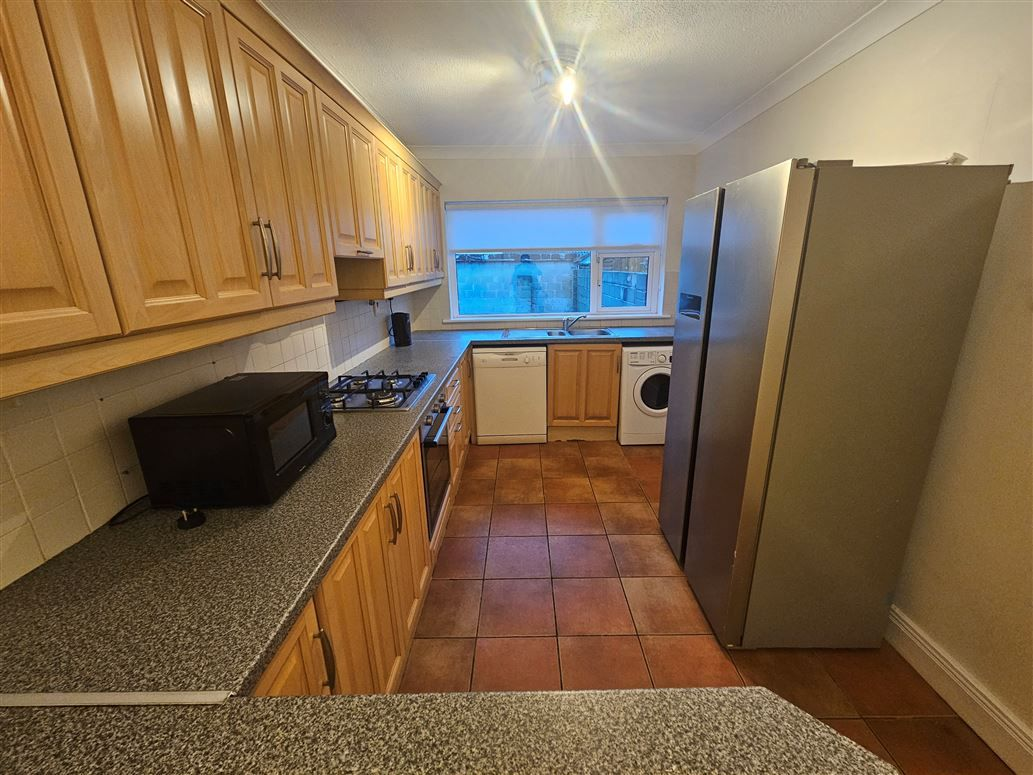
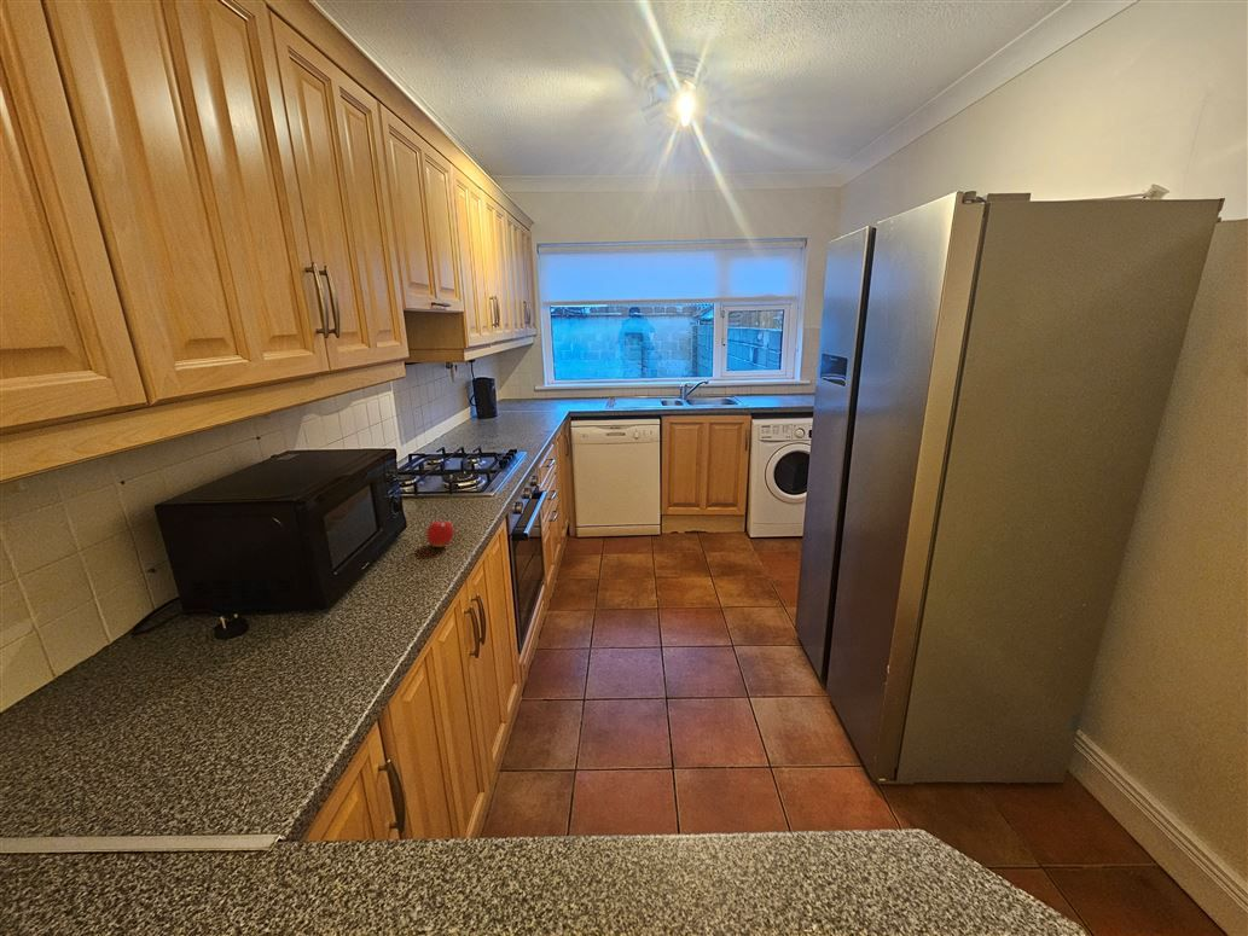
+ fruit [425,516,454,548]
